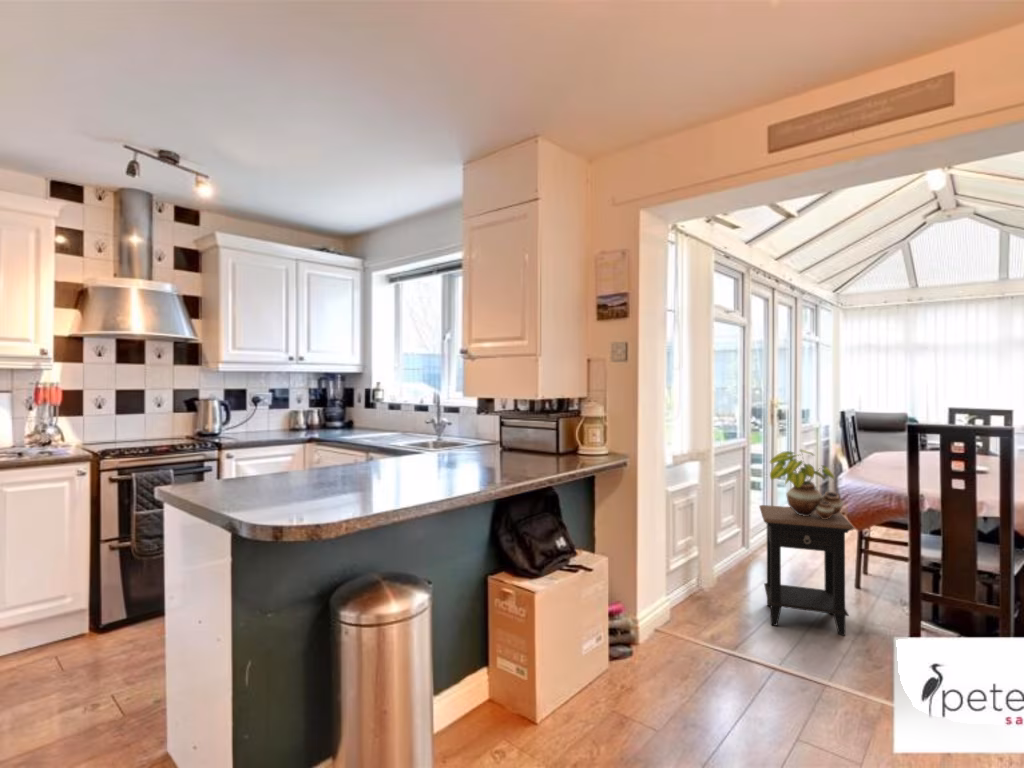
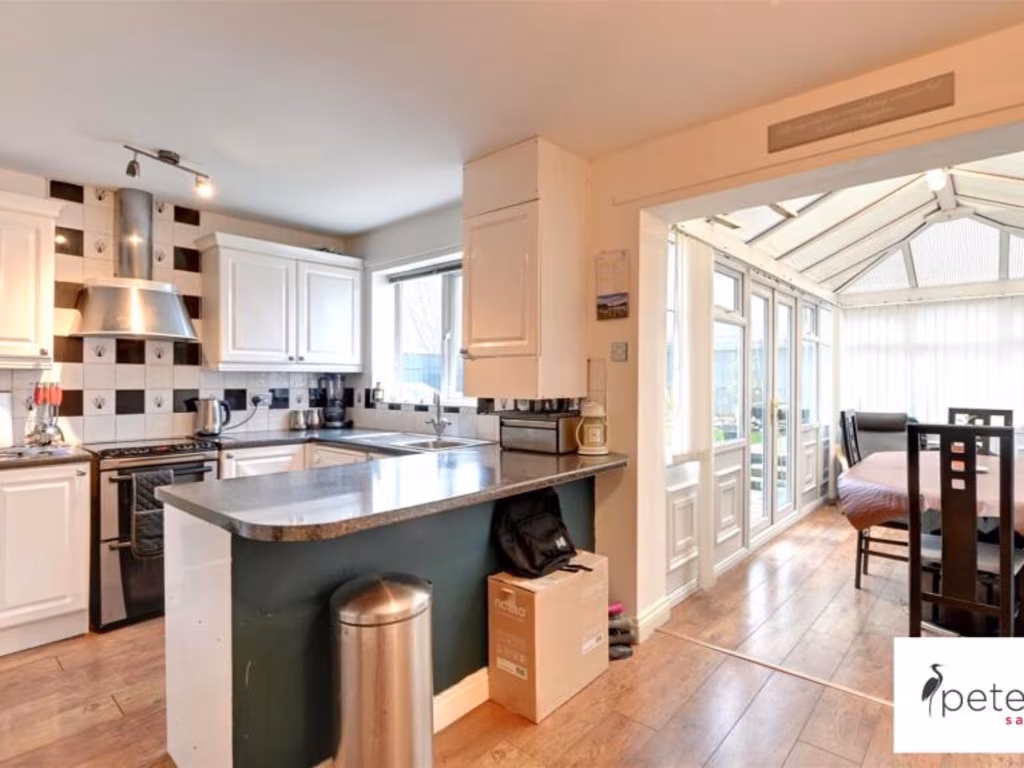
- potted plant [768,449,844,519]
- side table [758,504,856,637]
